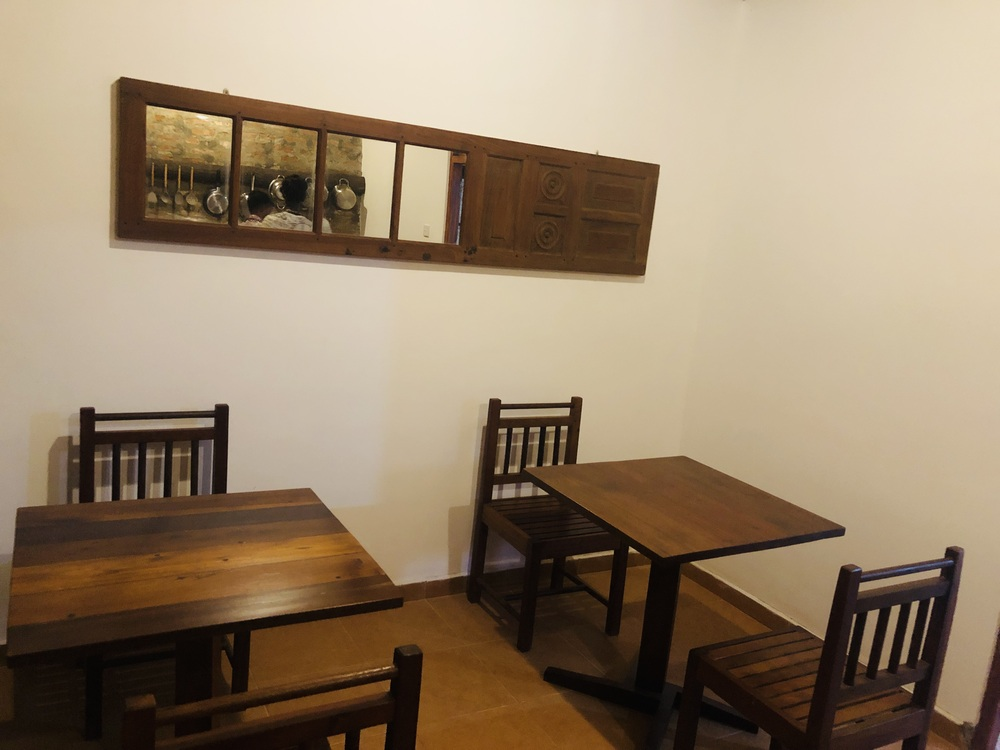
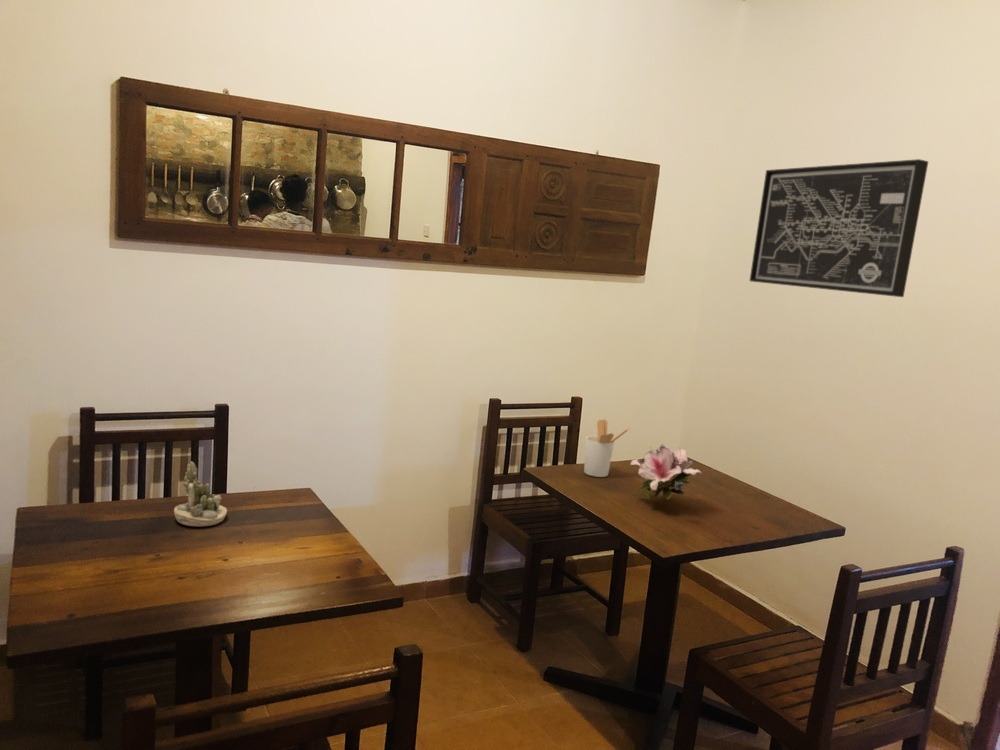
+ flower [630,443,703,505]
+ succulent planter [173,460,228,527]
+ utensil holder [583,419,631,478]
+ wall art [749,158,929,298]
